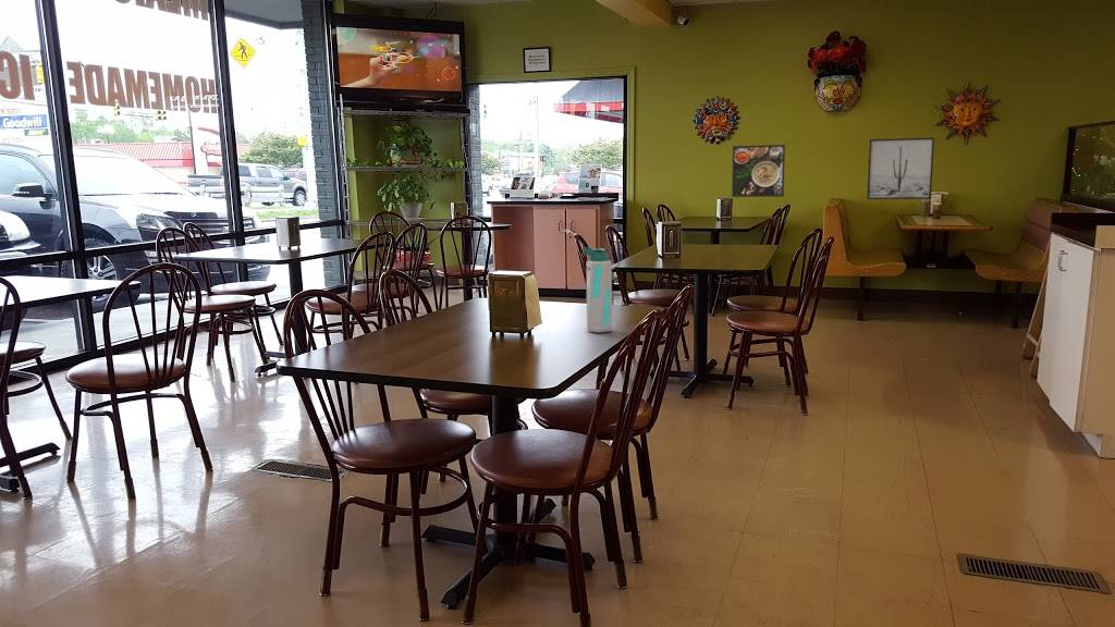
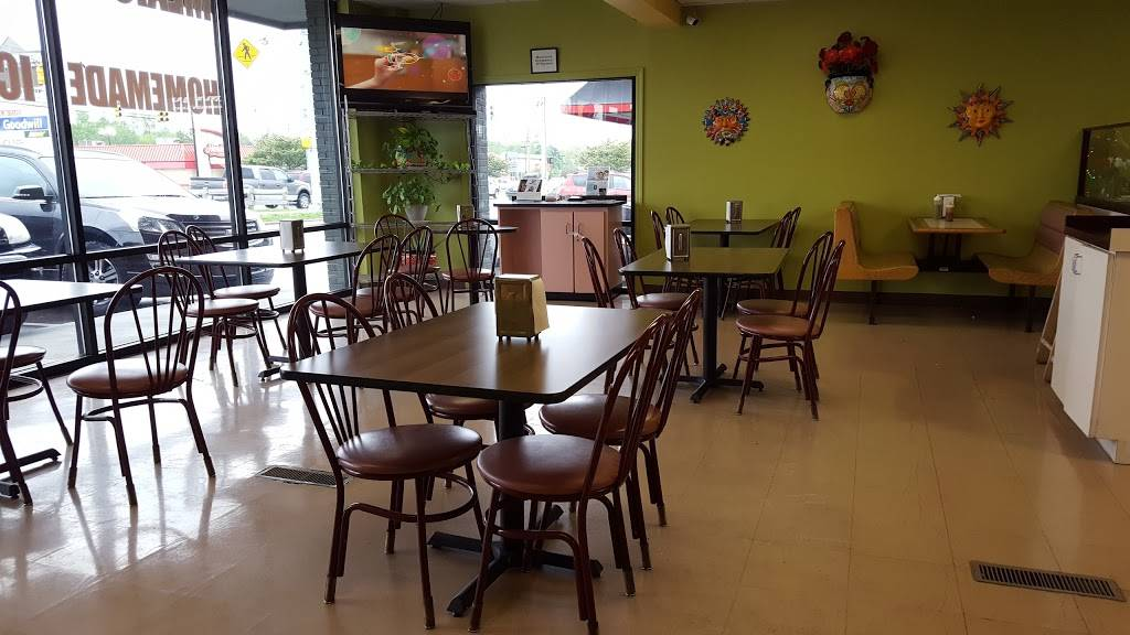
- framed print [731,144,786,198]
- water bottle [580,246,613,334]
- wall art [866,137,935,200]
